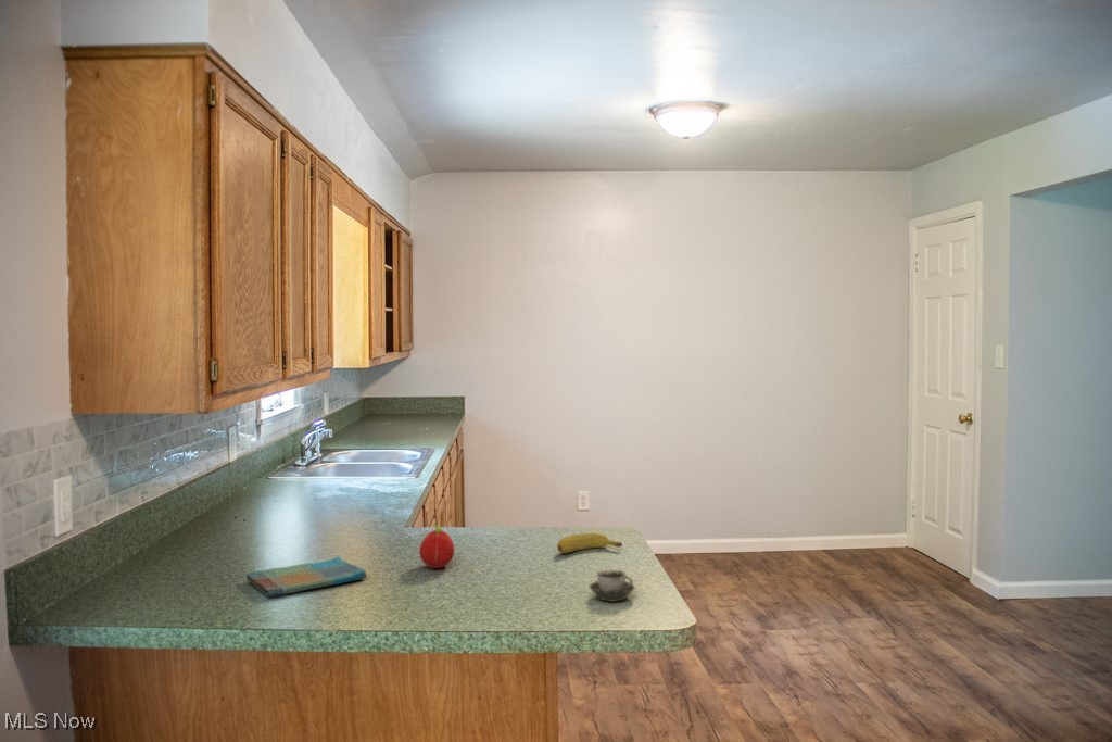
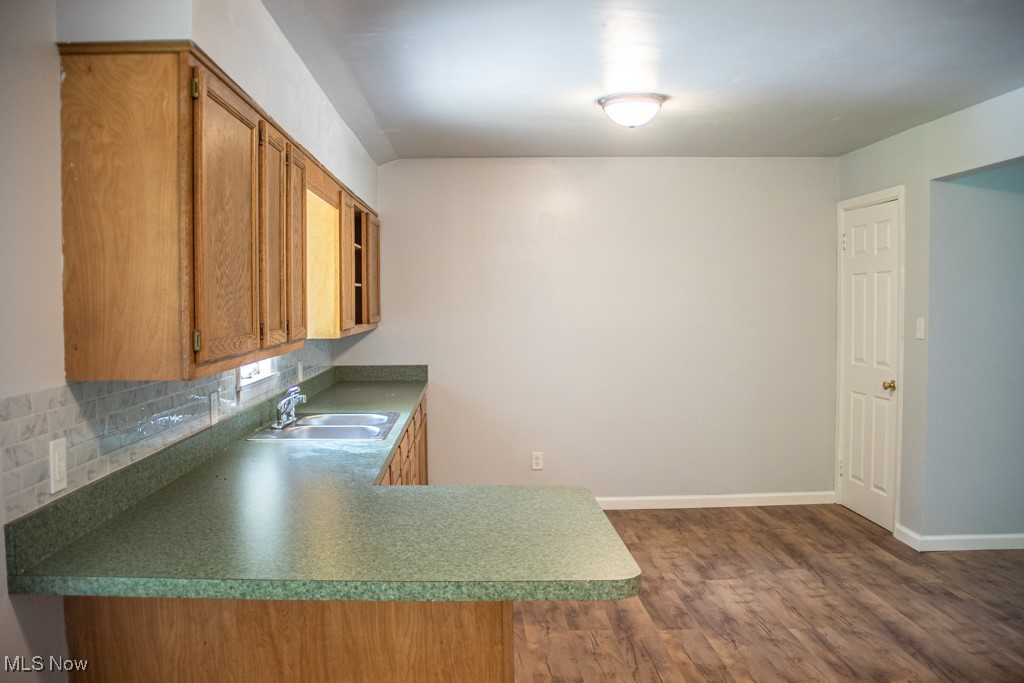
- cup [589,568,635,603]
- dish towel [245,555,367,598]
- fruit [418,524,455,569]
- banana [556,532,623,554]
